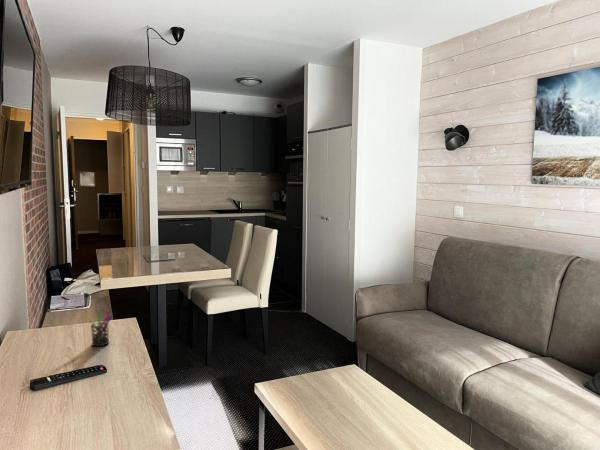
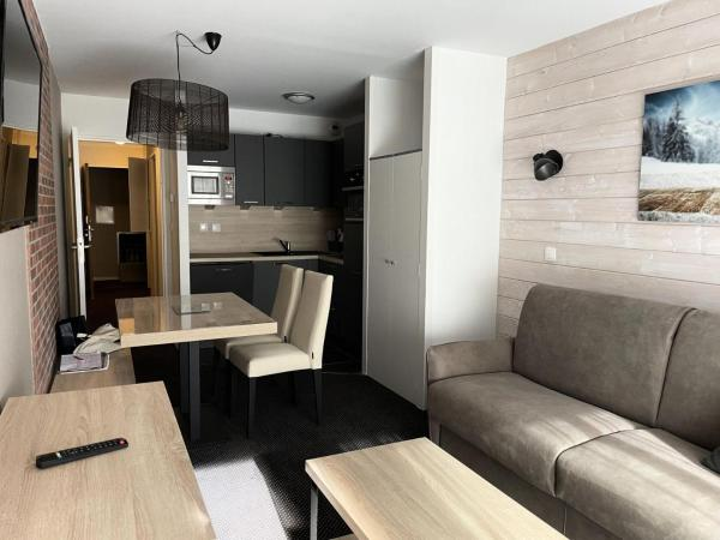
- pen holder [86,309,113,347]
